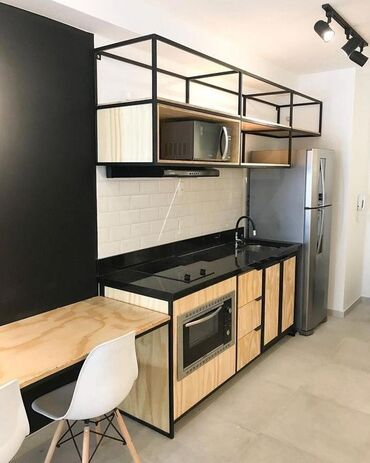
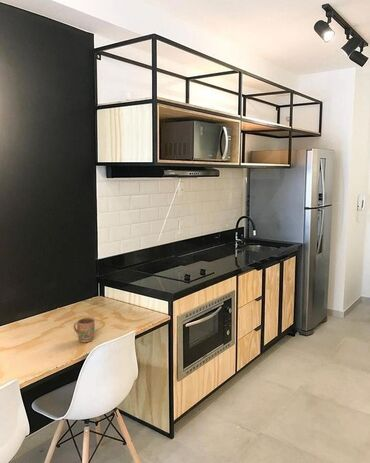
+ mug [72,317,96,343]
